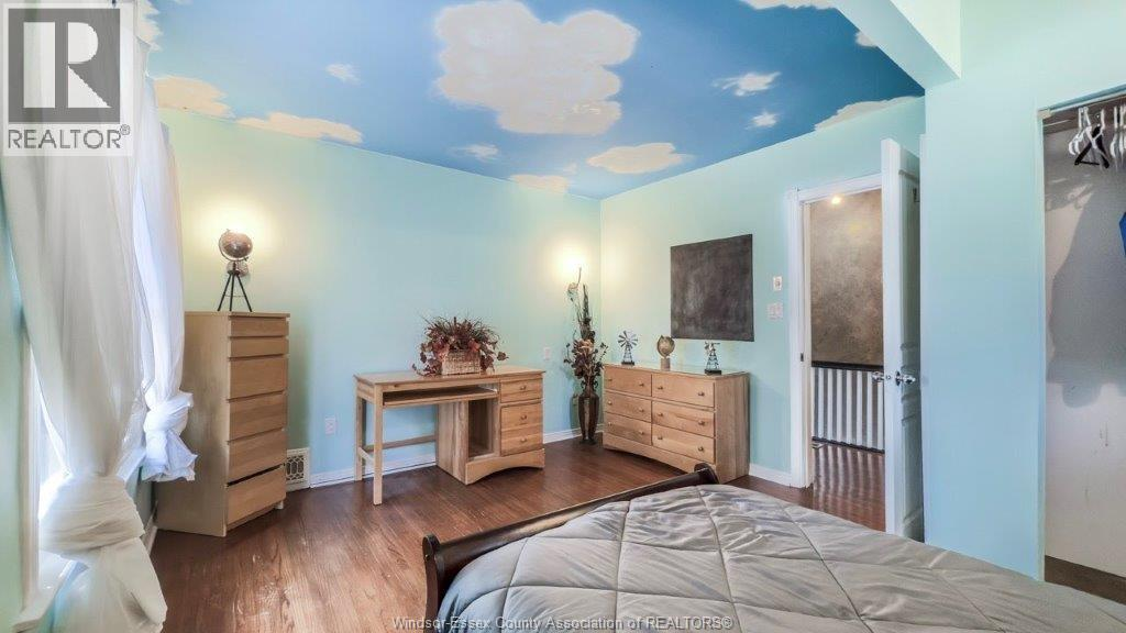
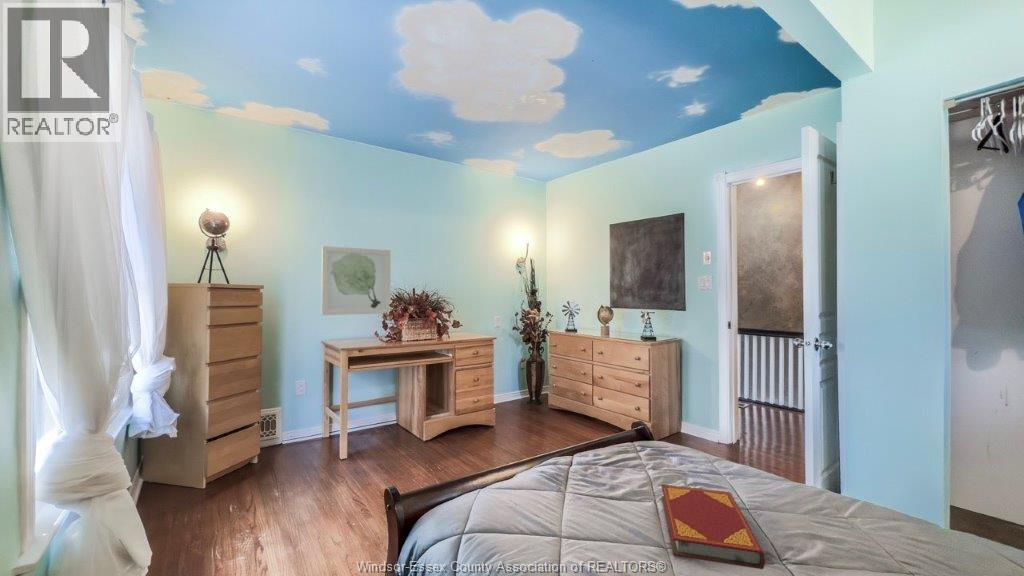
+ hardback book [660,484,766,570]
+ wall art [321,245,392,316]
